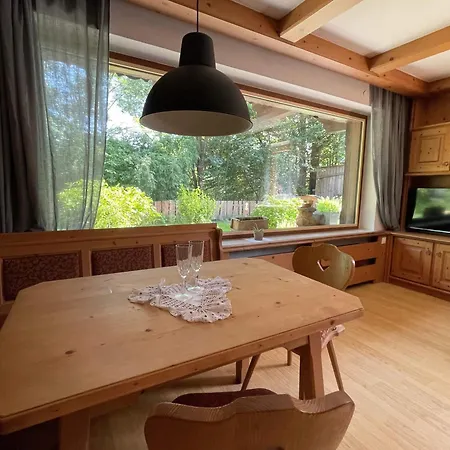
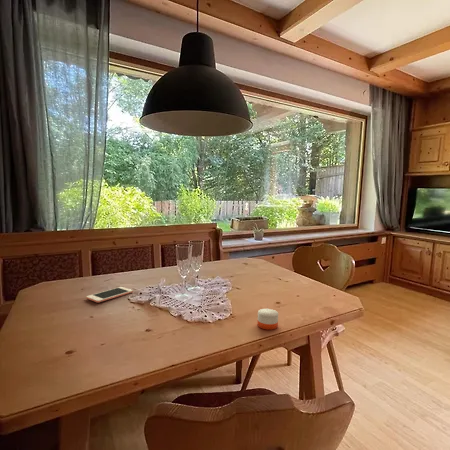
+ cell phone [85,286,134,304]
+ candle [256,303,279,331]
